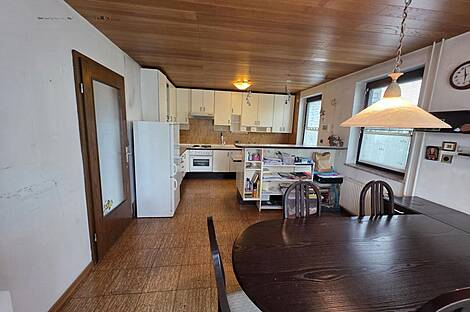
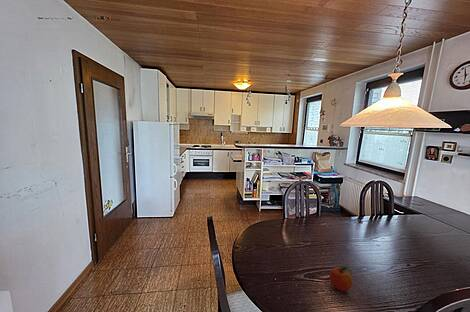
+ fruit [328,265,354,292]
